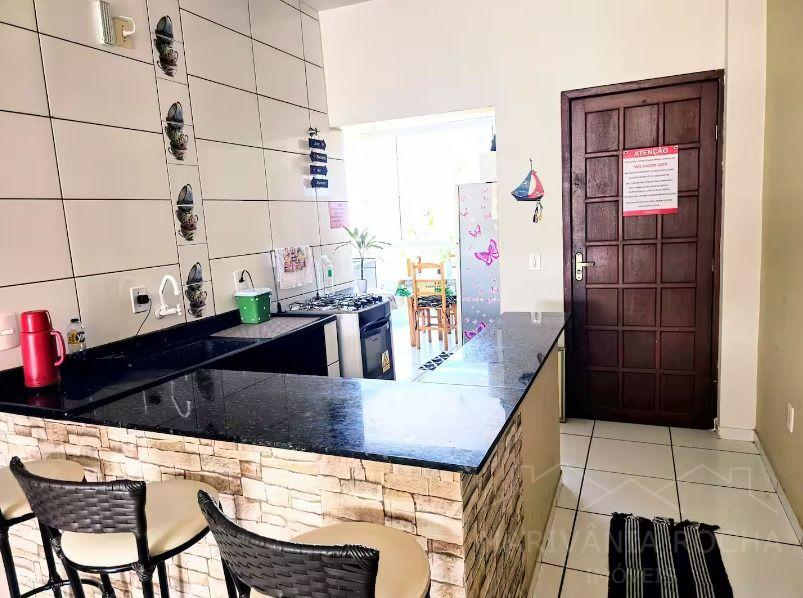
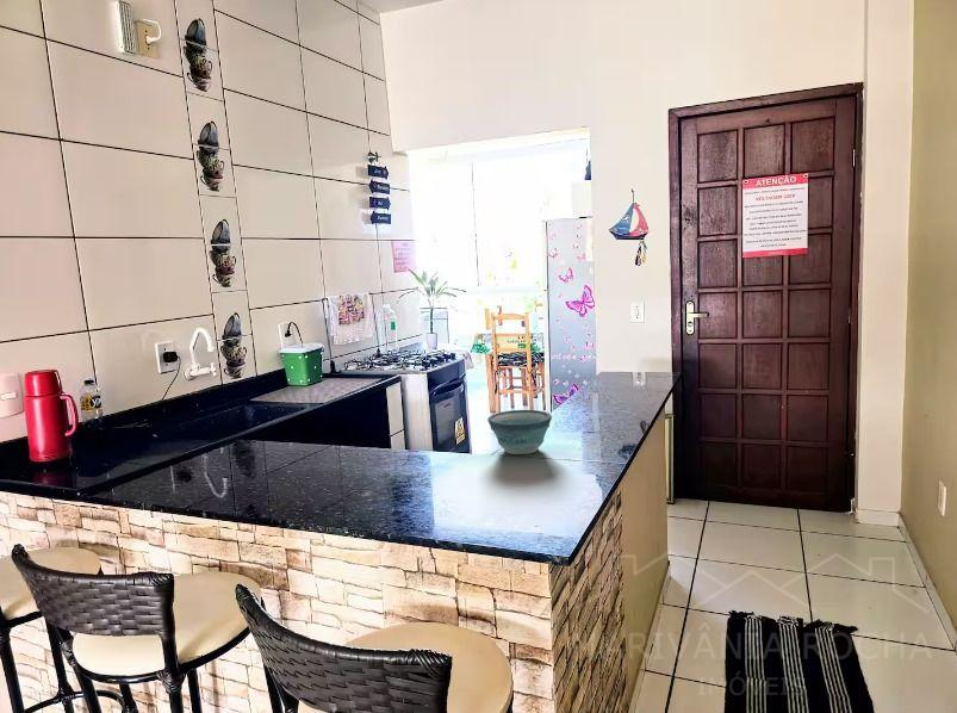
+ bowl [486,409,553,455]
